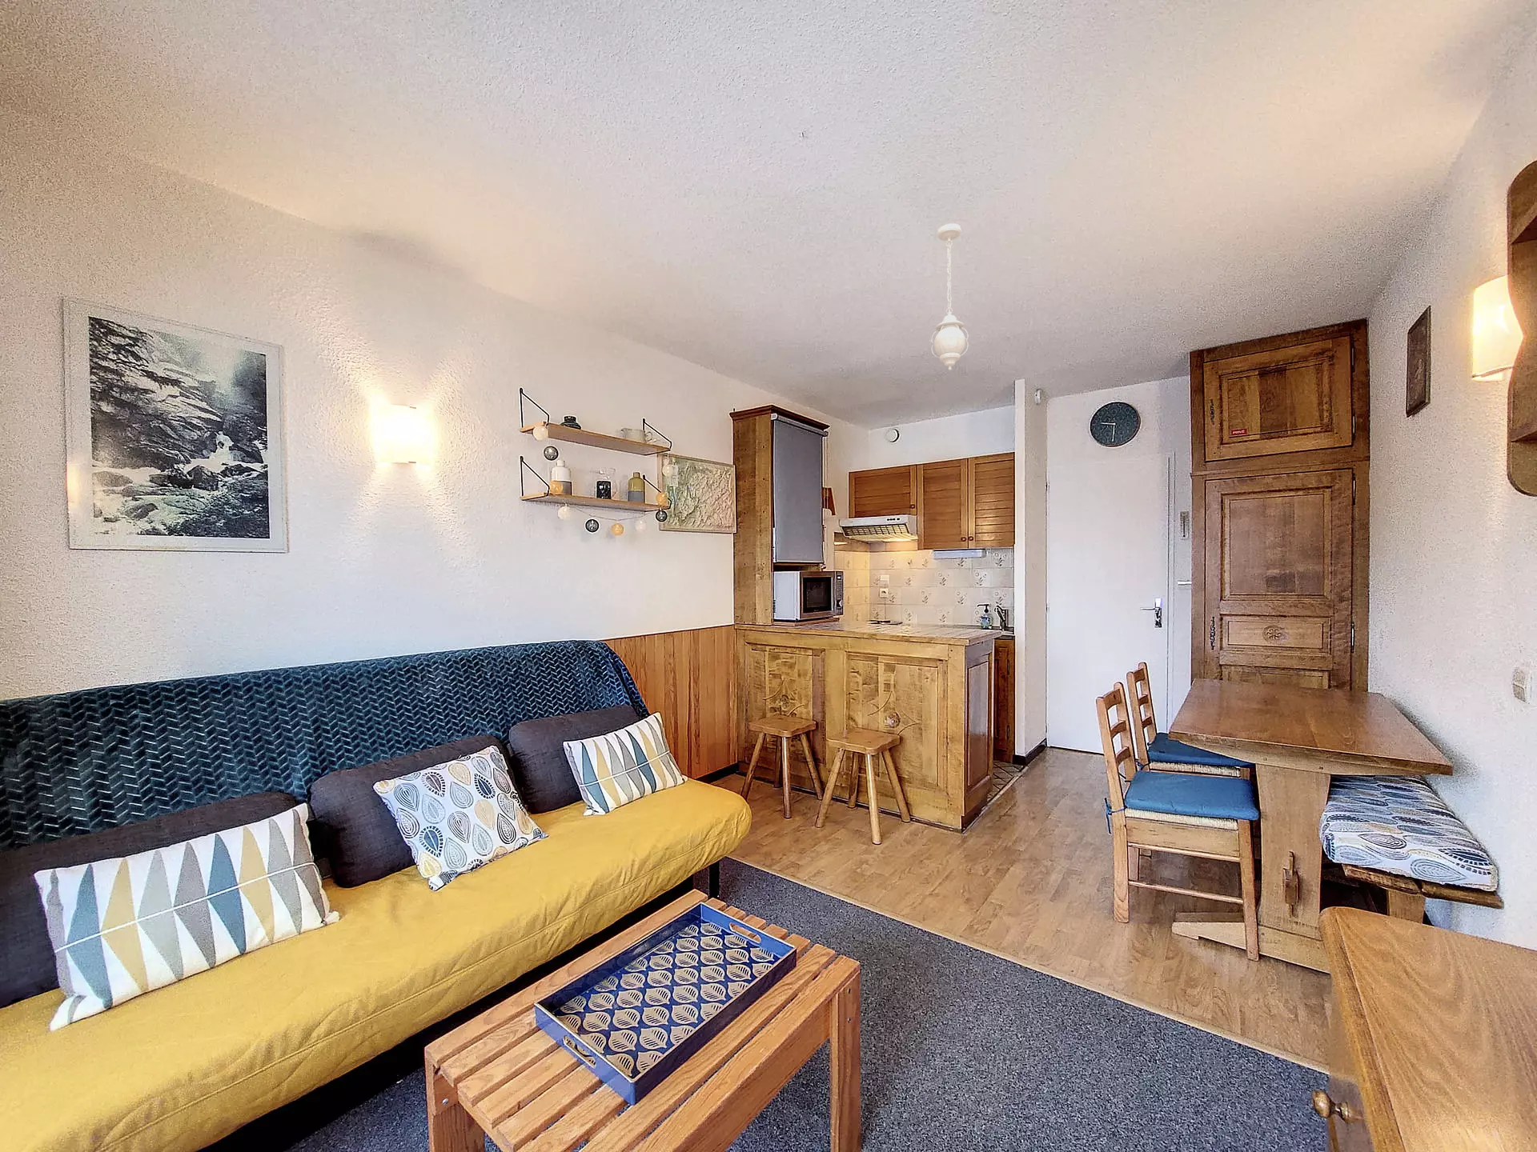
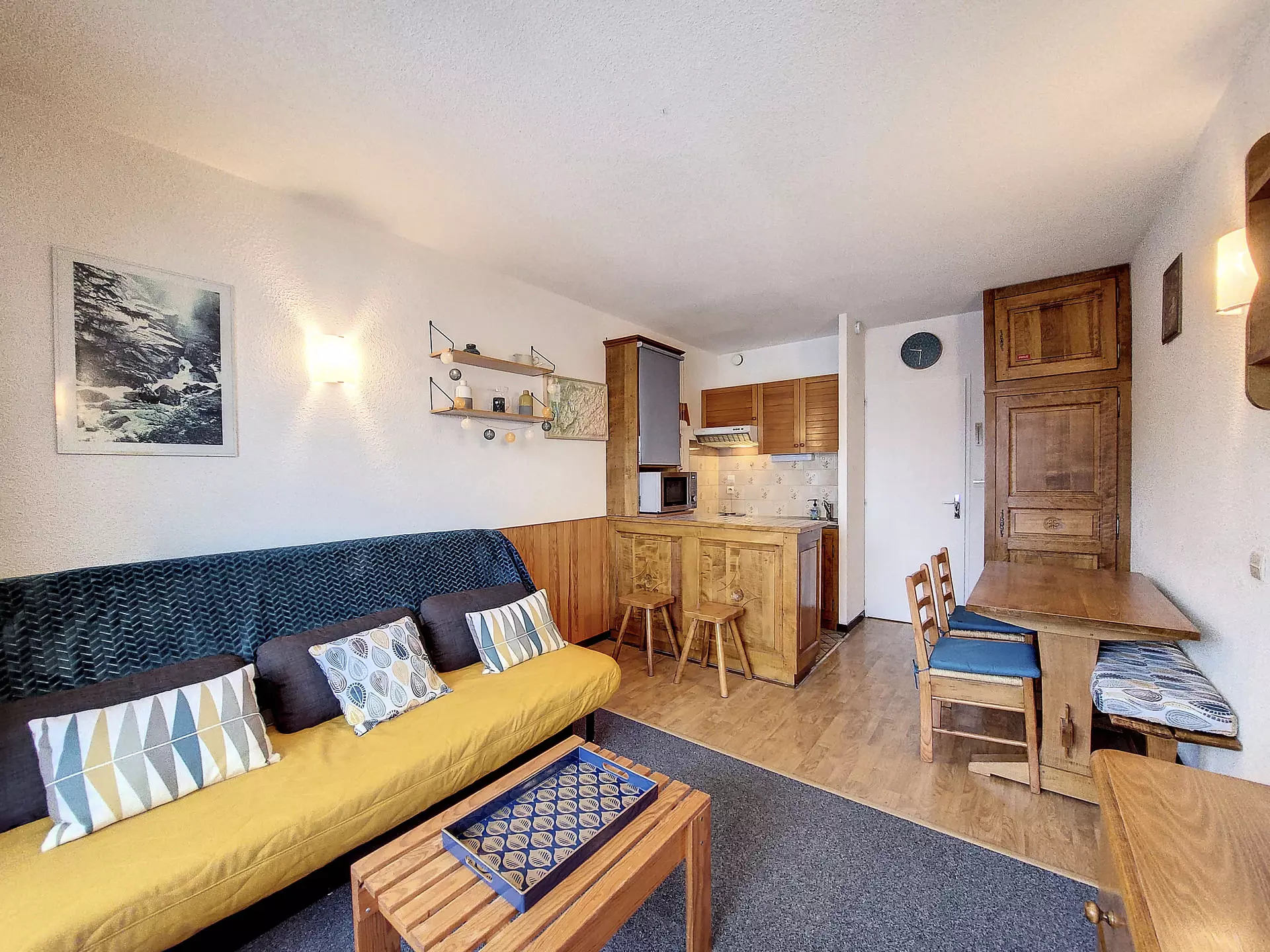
- pendant light [931,223,969,371]
